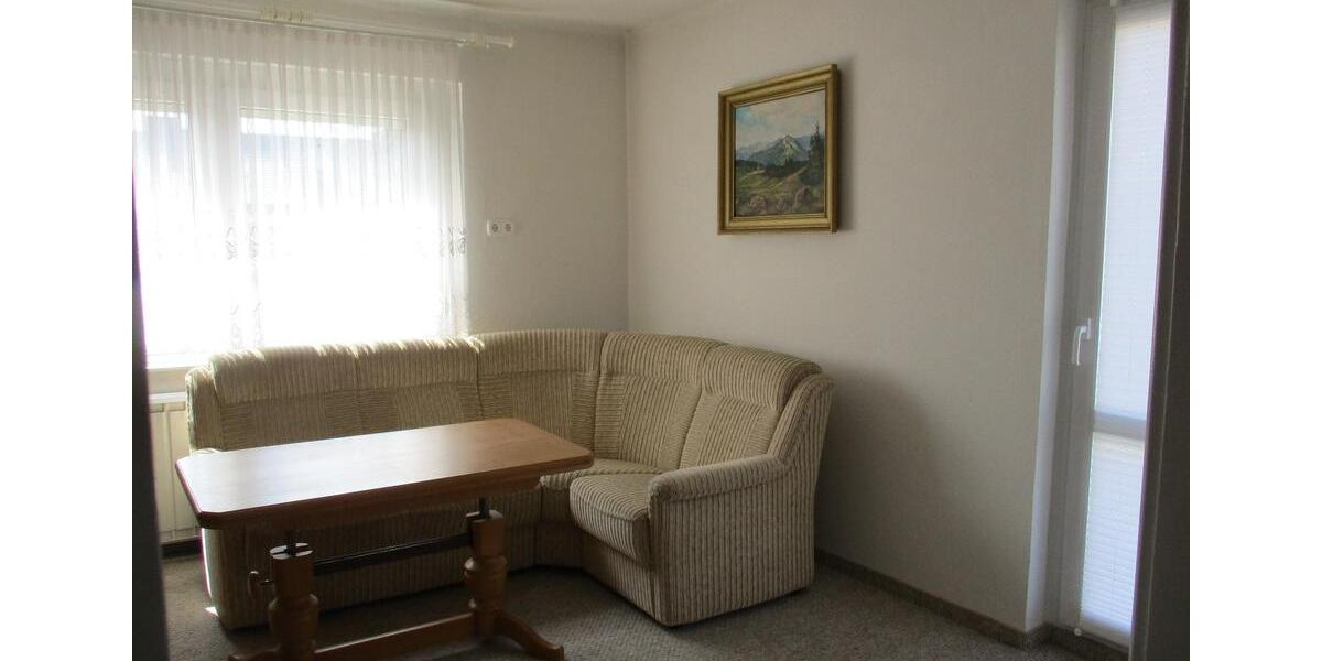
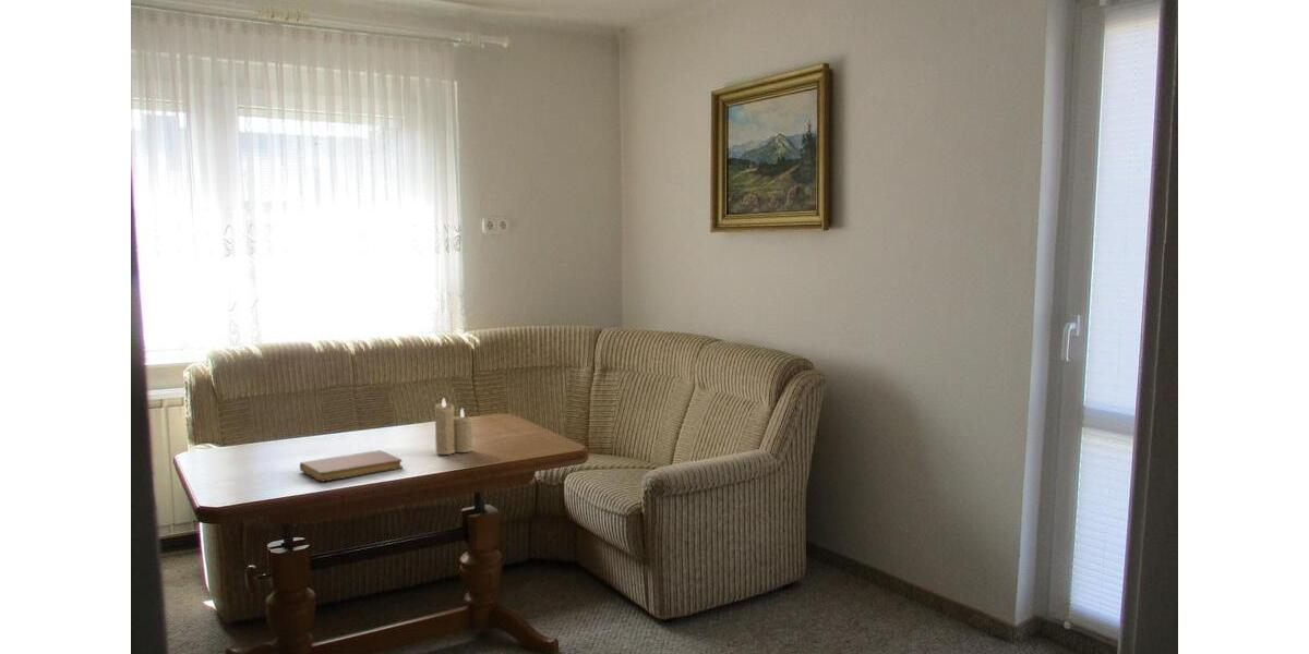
+ notebook [299,449,404,483]
+ candle [434,397,473,456]
